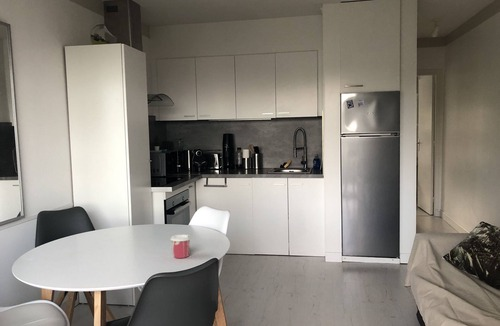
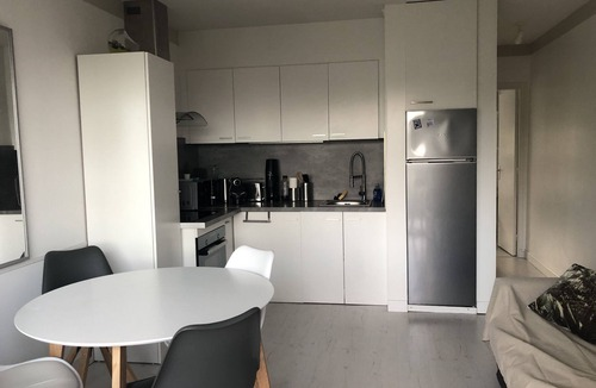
- cup [170,233,192,259]
